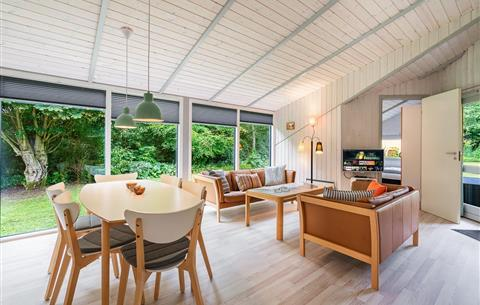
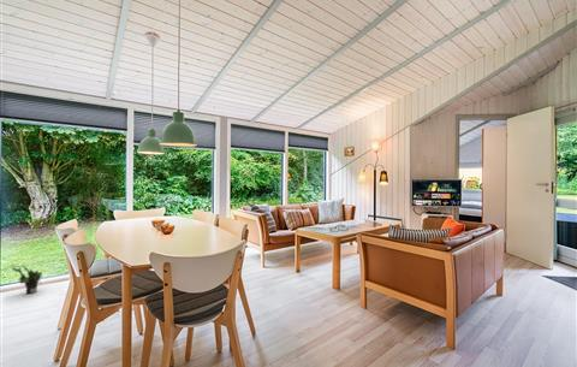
+ potted plant [11,265,43,295]
